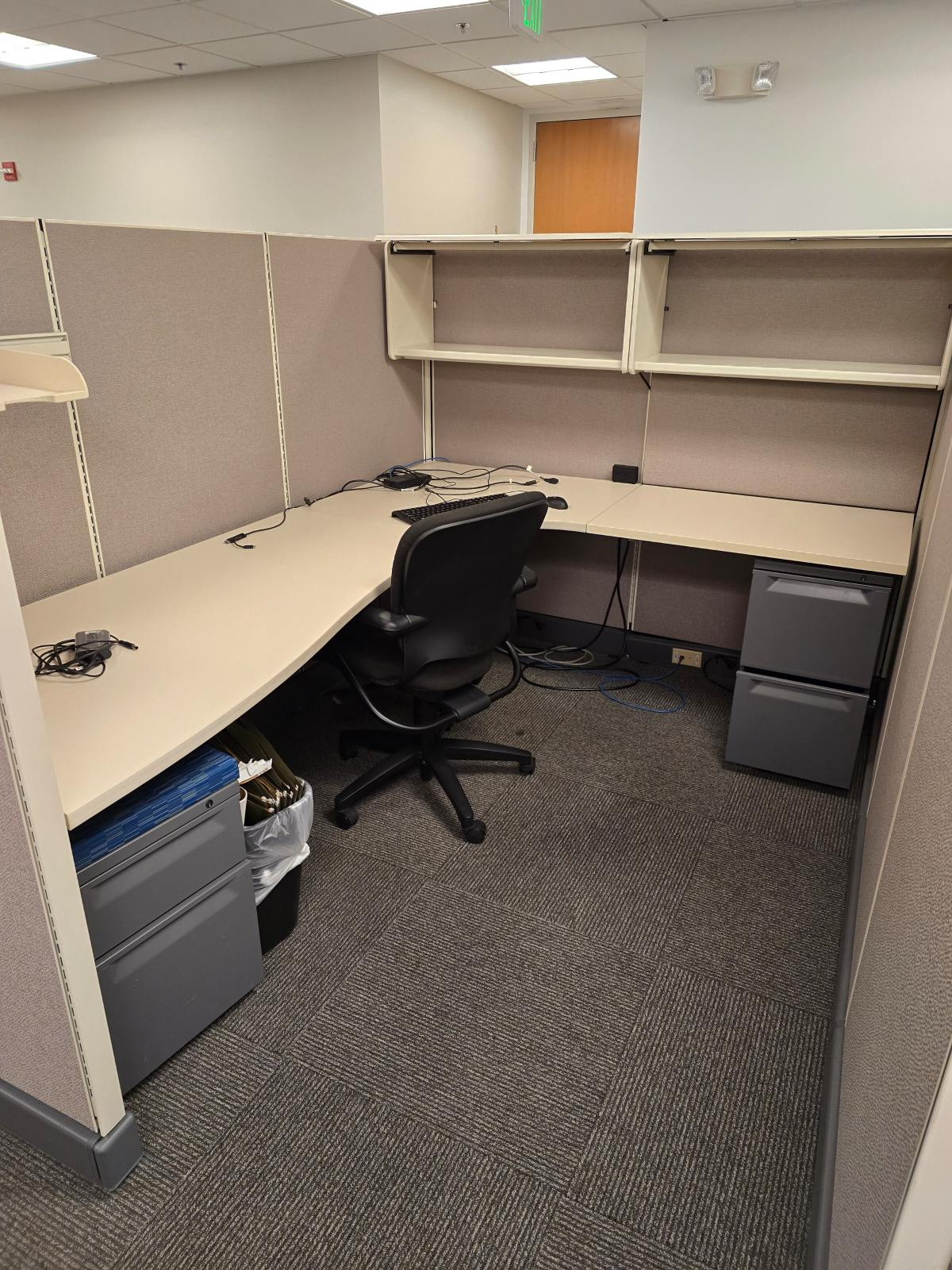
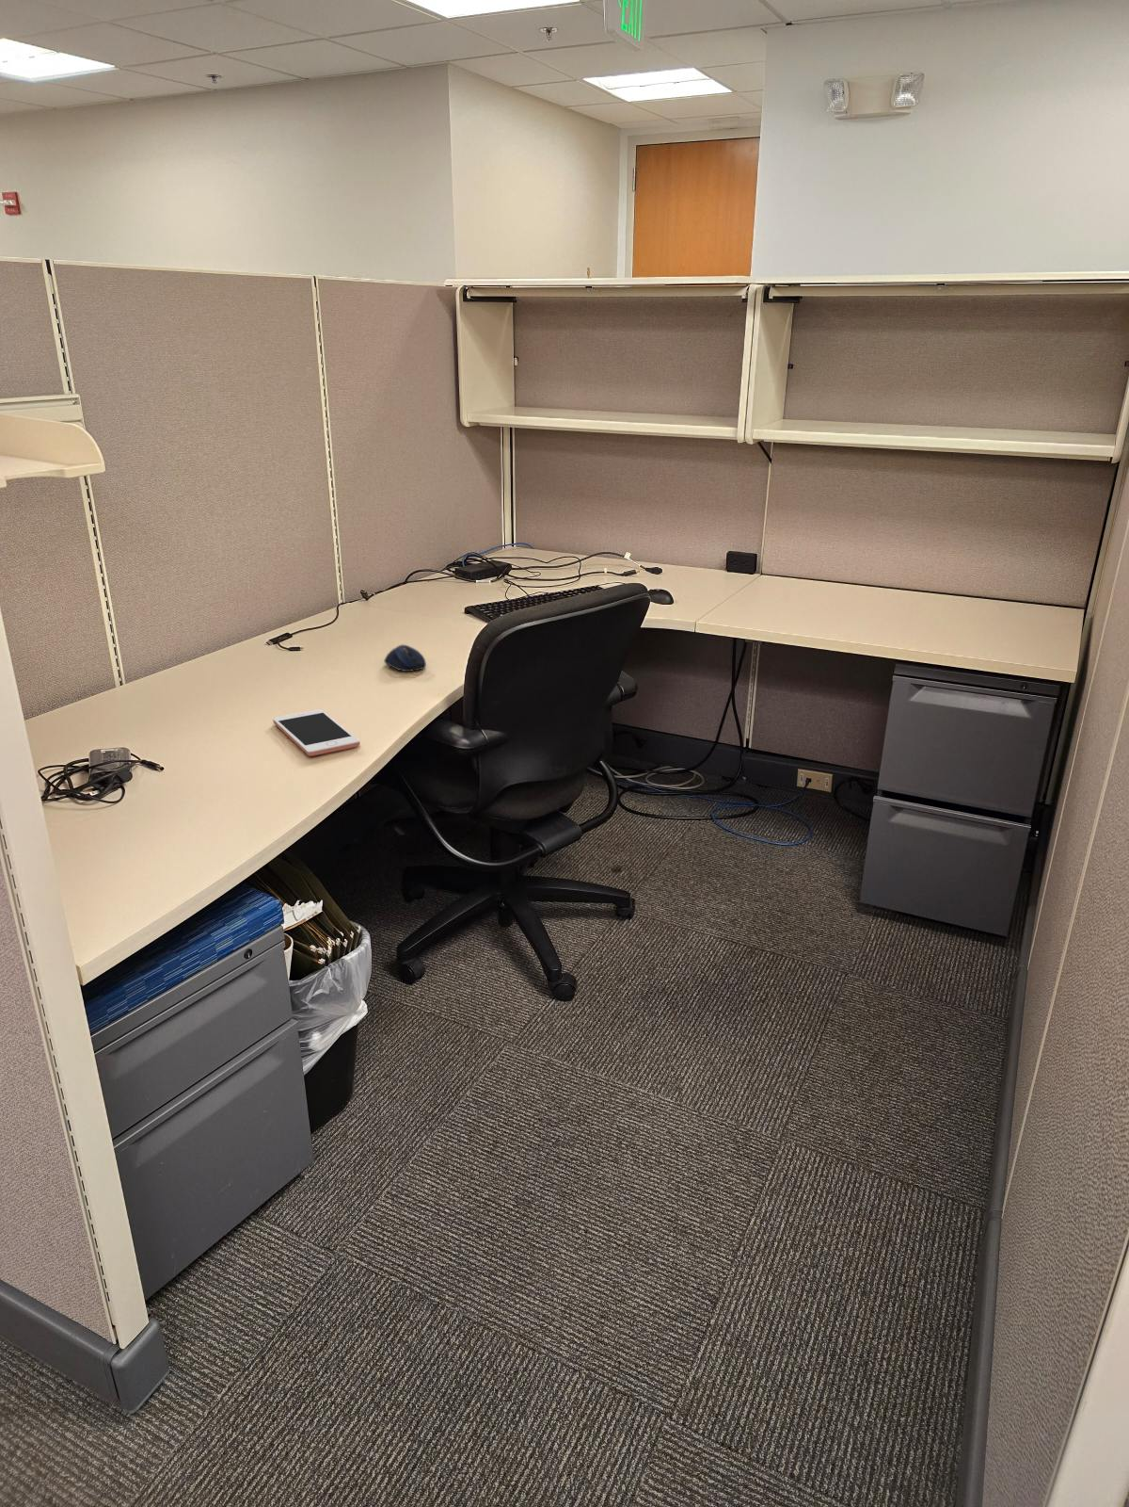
+ cell phone [272,708,361,757]
+ computer mouse [383,644,427,673]
